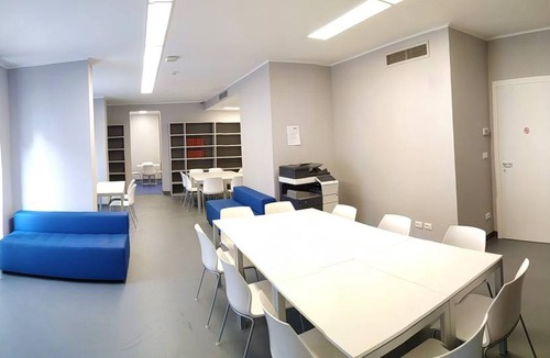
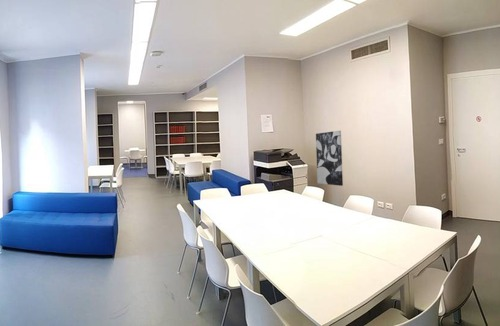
+ wall art [315,130,344,187]
